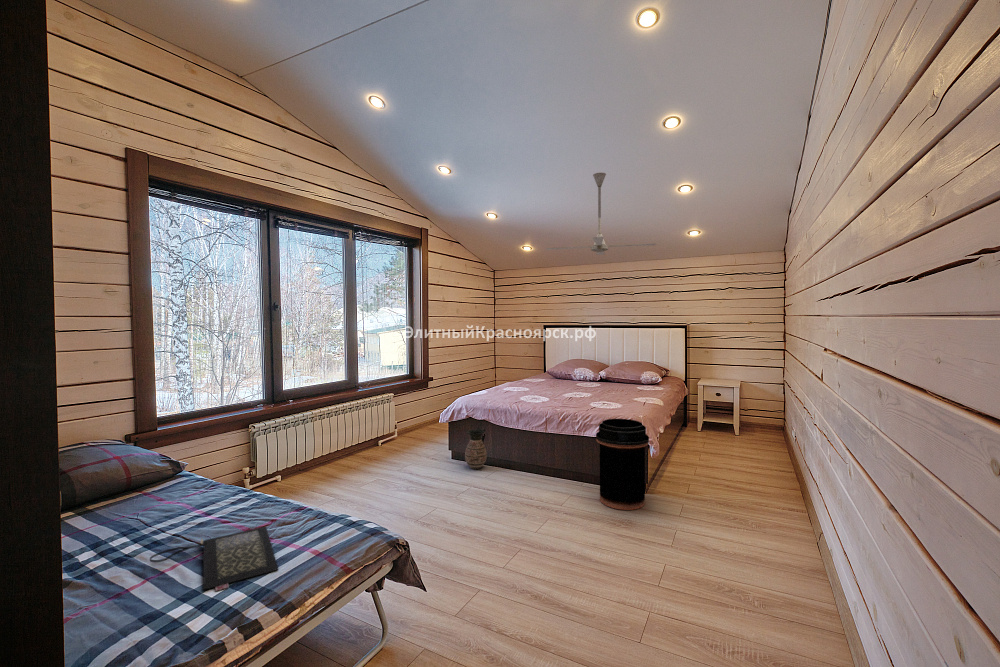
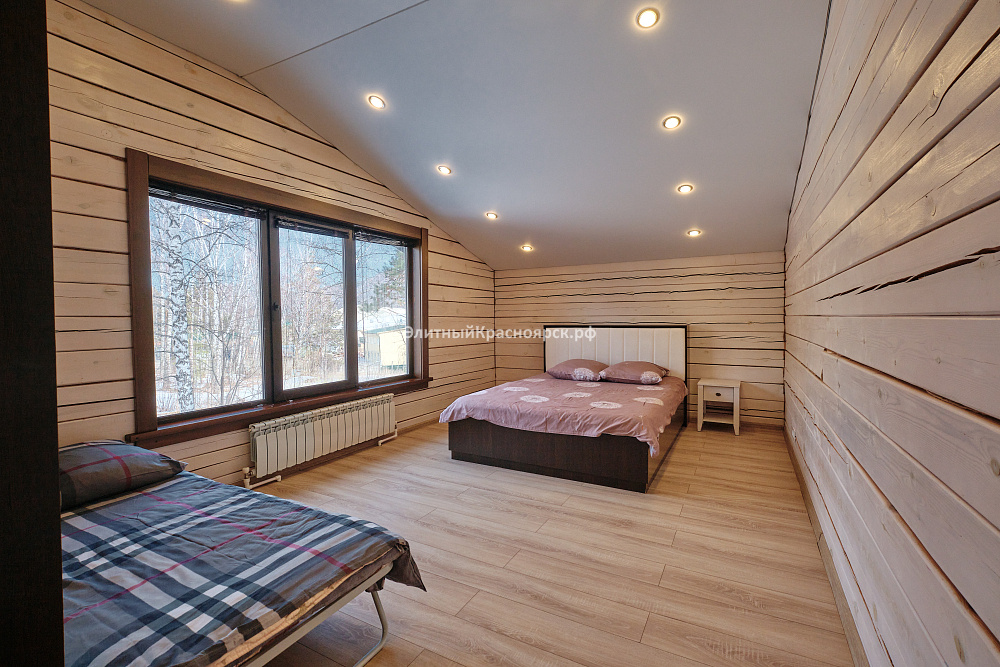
- ceramic jug [464,427,488,470]
- ceiling fan [545,172,657,256]
- clutch bag [149,525,279,592]
- trash can [595,418,650,511]
